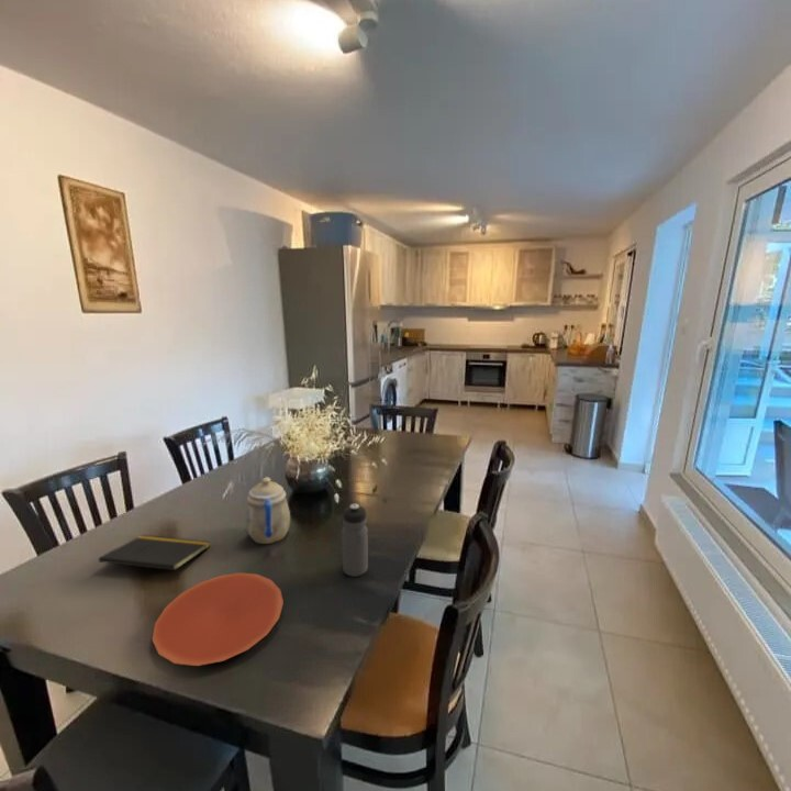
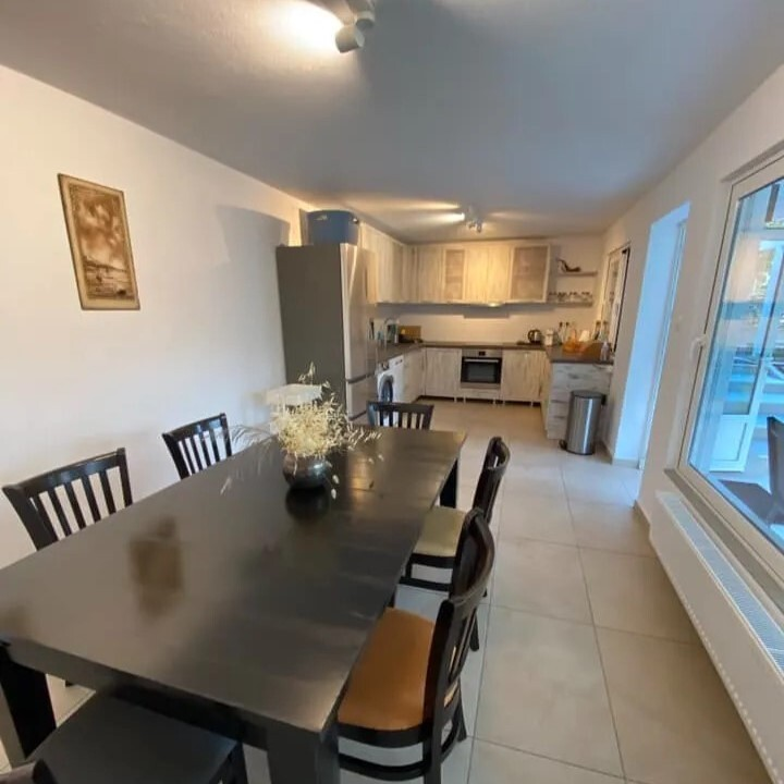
- teapot [245,476,291,545]
- notepad [98,534,211,580]
- plate [152,571,285,667]
- water bottle [341,503,369,578]
